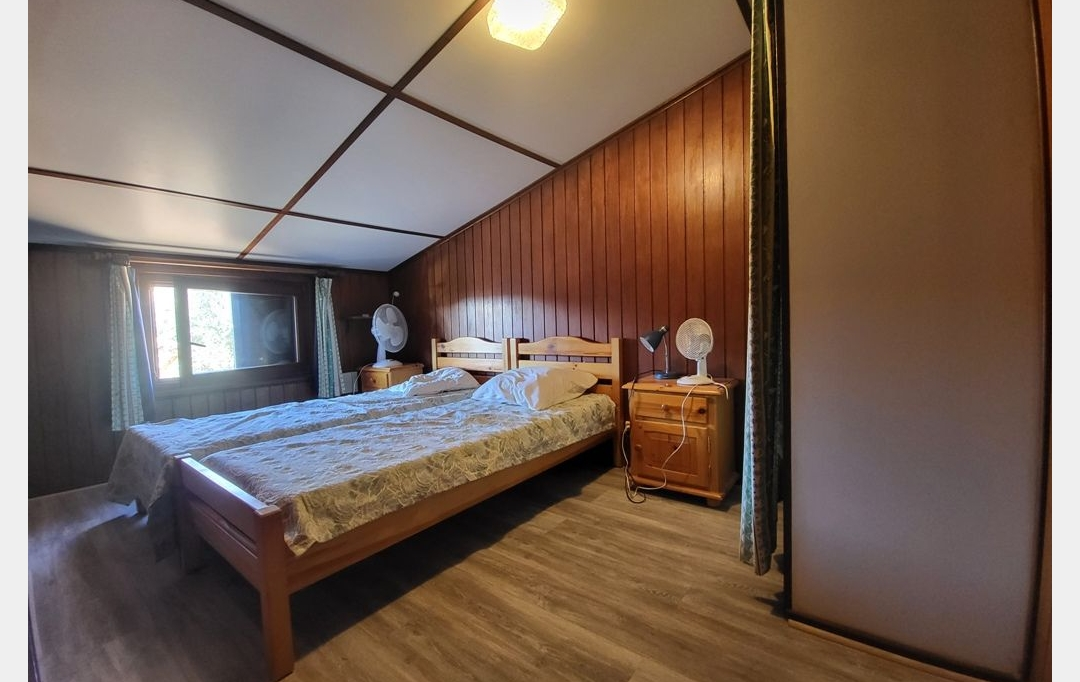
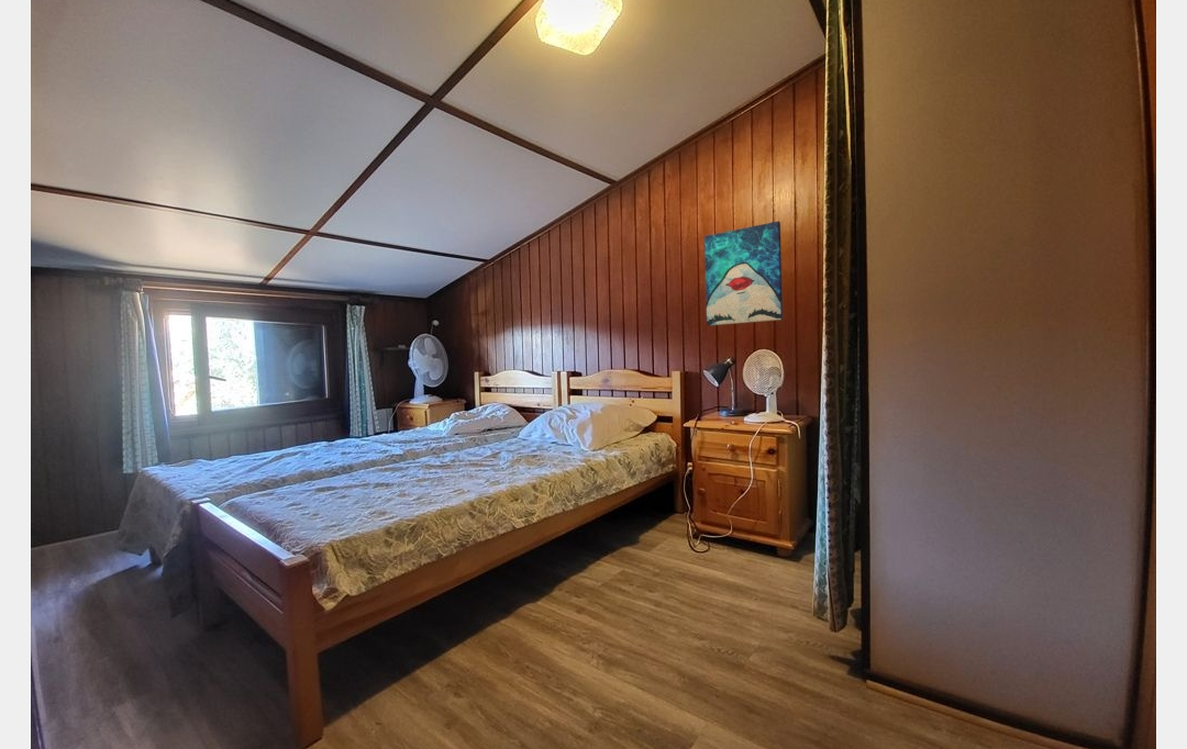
+ wall art [703,220,784,326]
